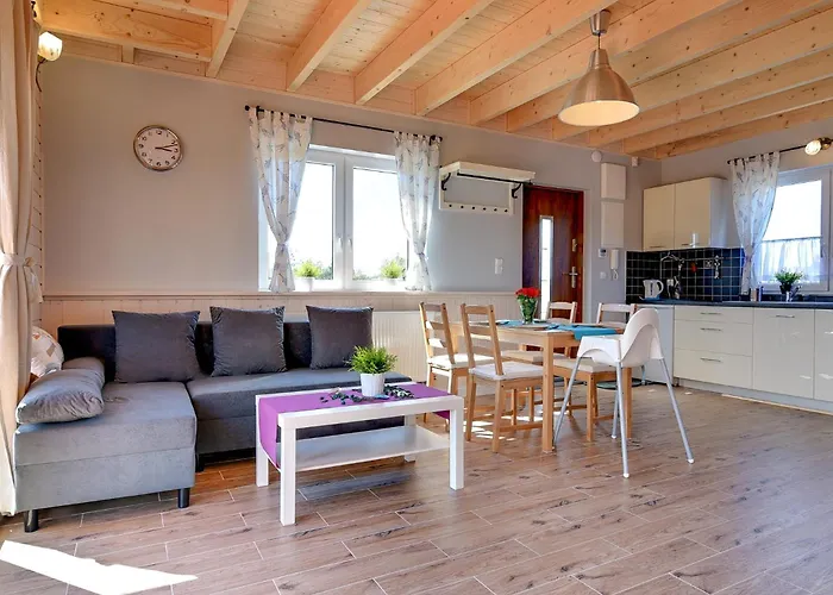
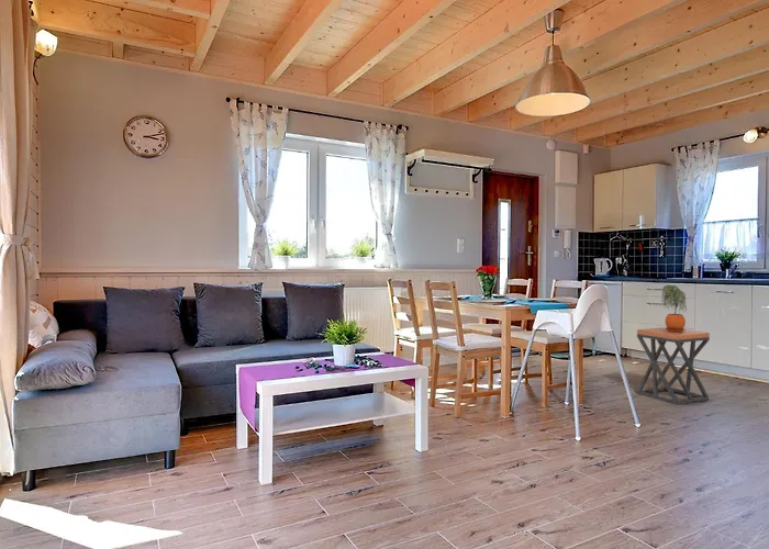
+ stool [635,326,711,406]
+ potted plant [660,284,688,333]
